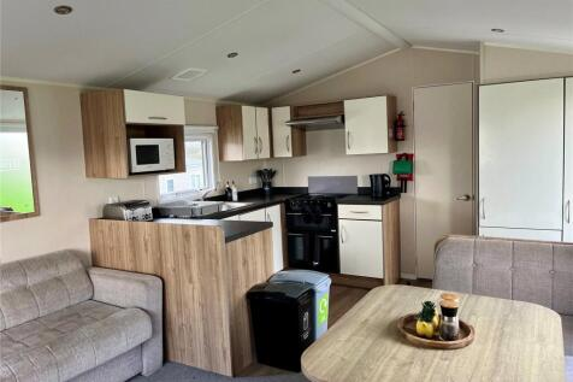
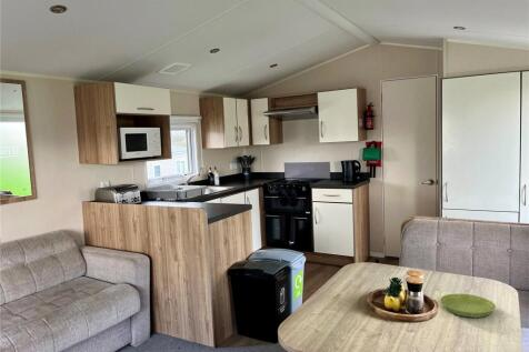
+ saucer [439,293,497,319]
